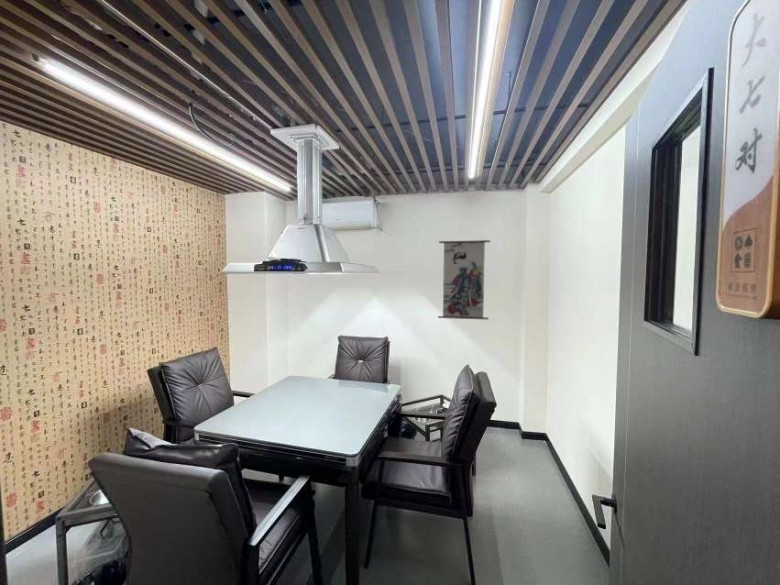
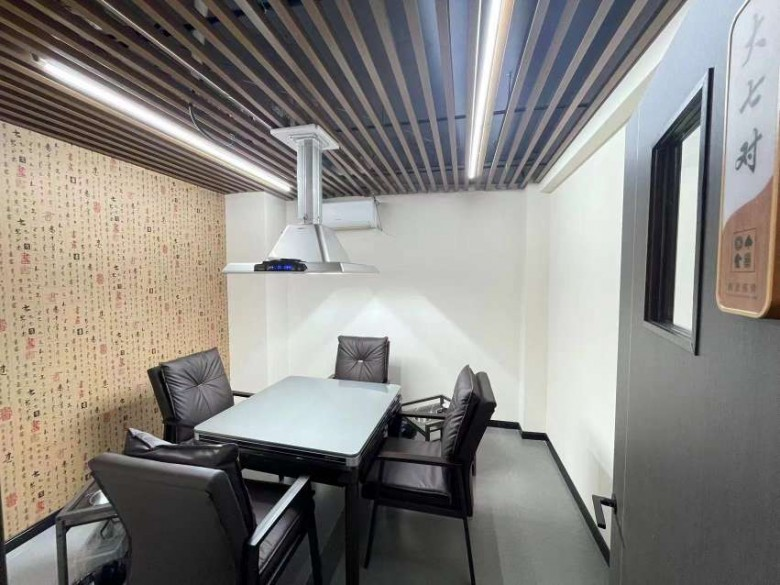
- wall scroll [437,228,491,321]
